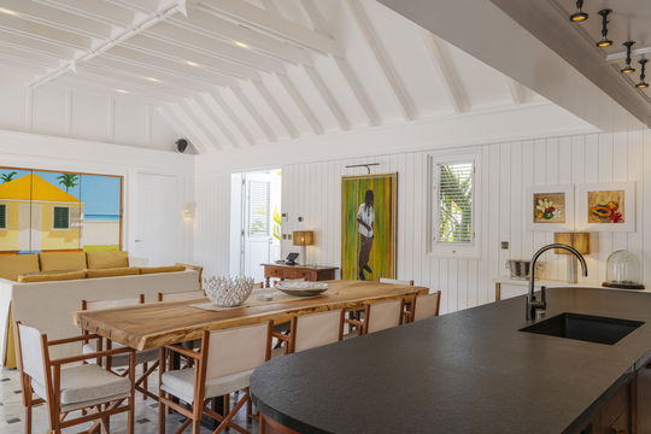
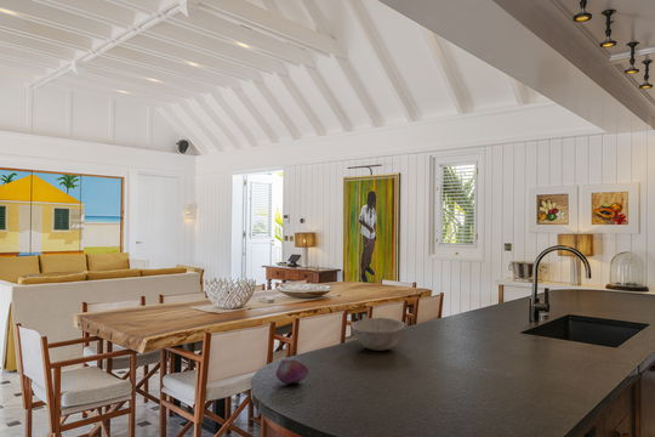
+ apple [274,358,309,385]
+ bowl [349,317,406,352]
